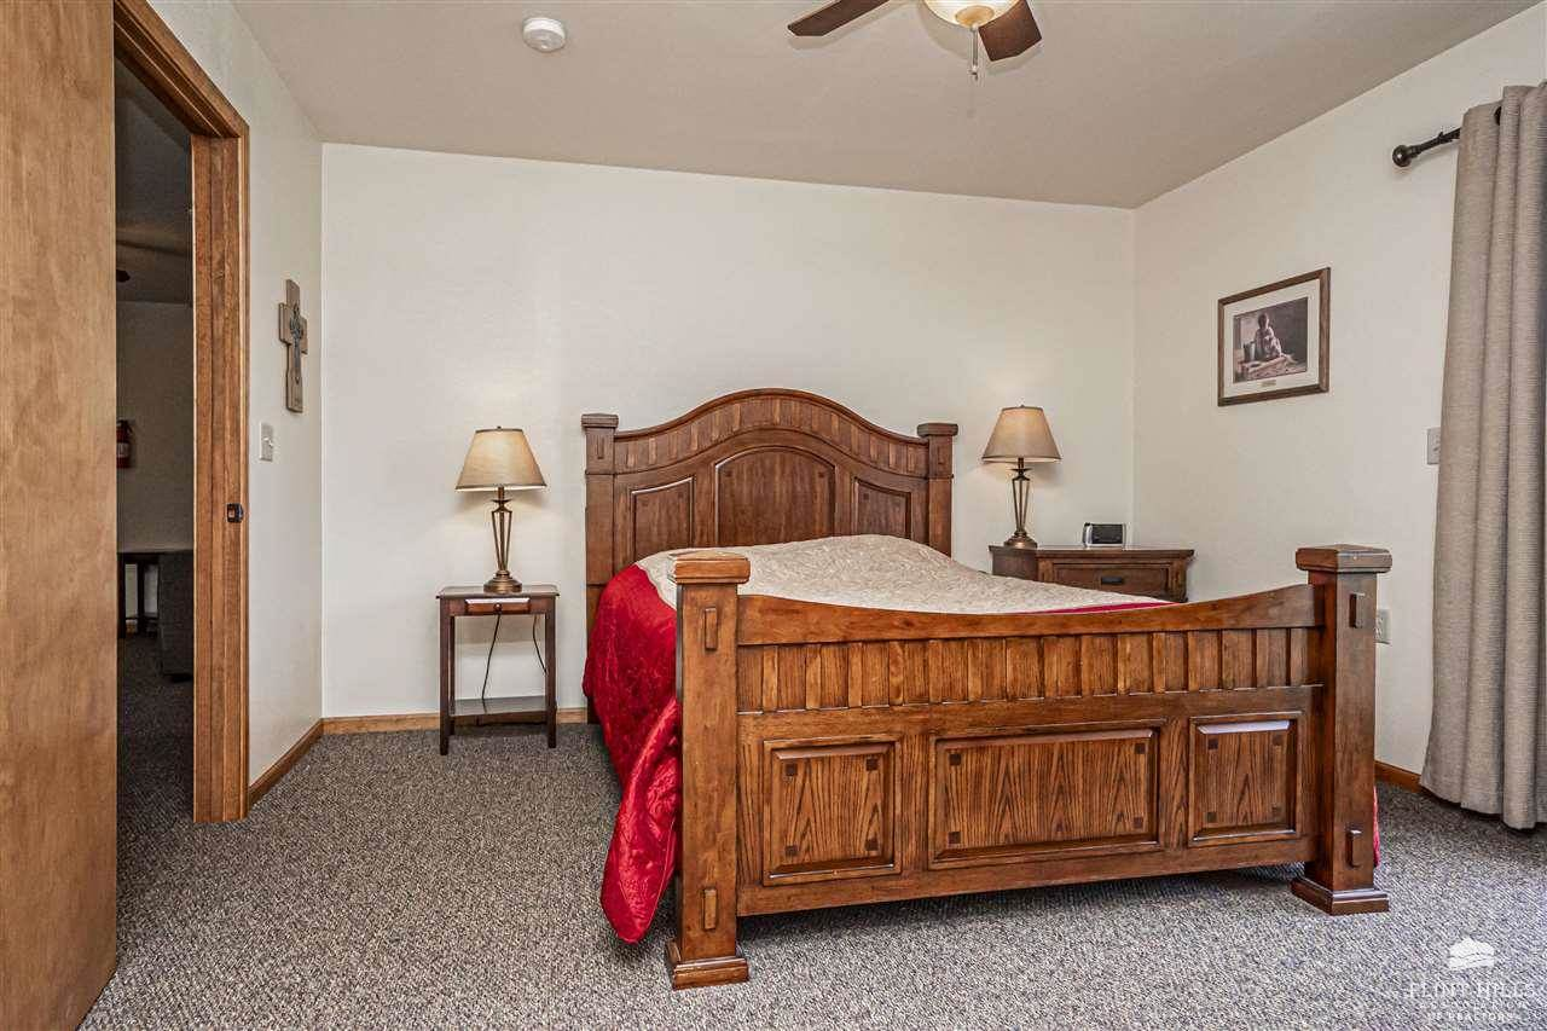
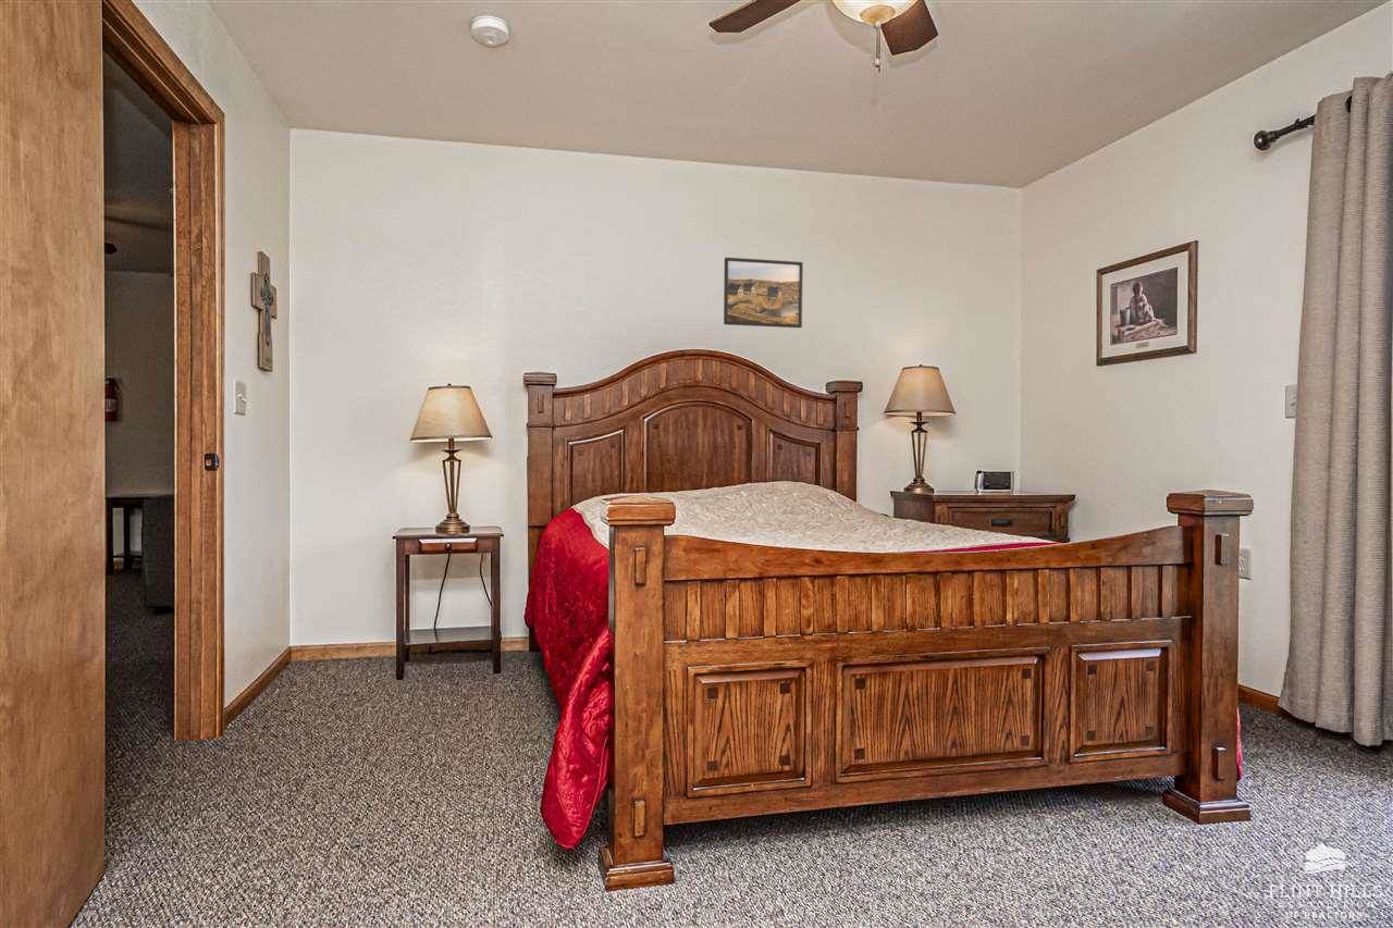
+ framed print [723,257,804,329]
